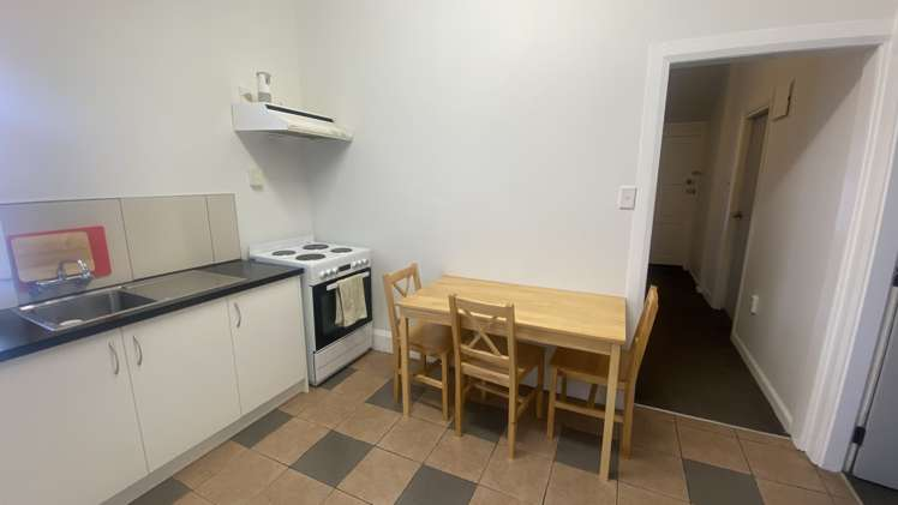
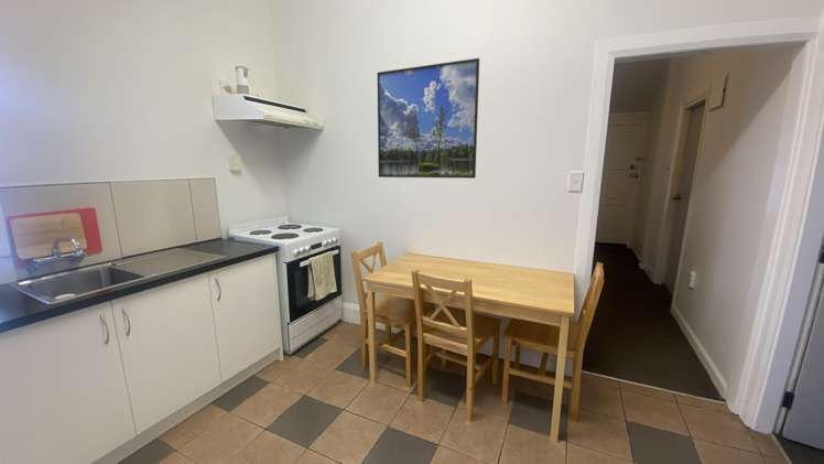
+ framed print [376,57,480,180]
